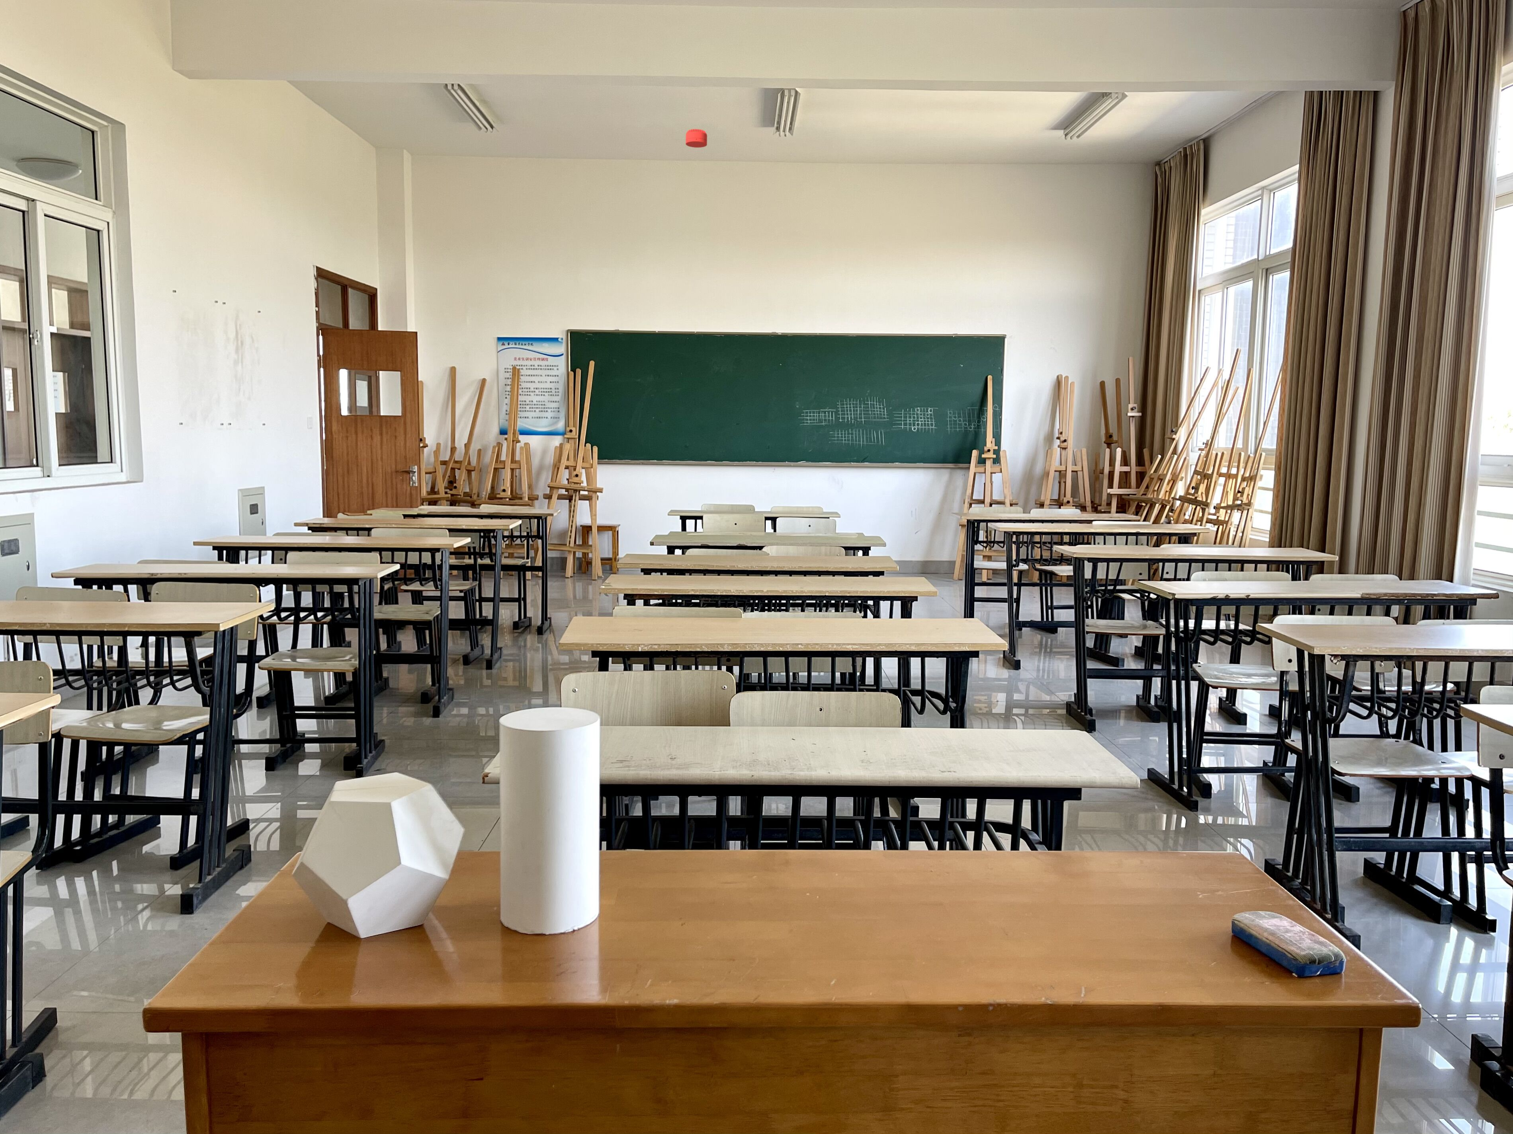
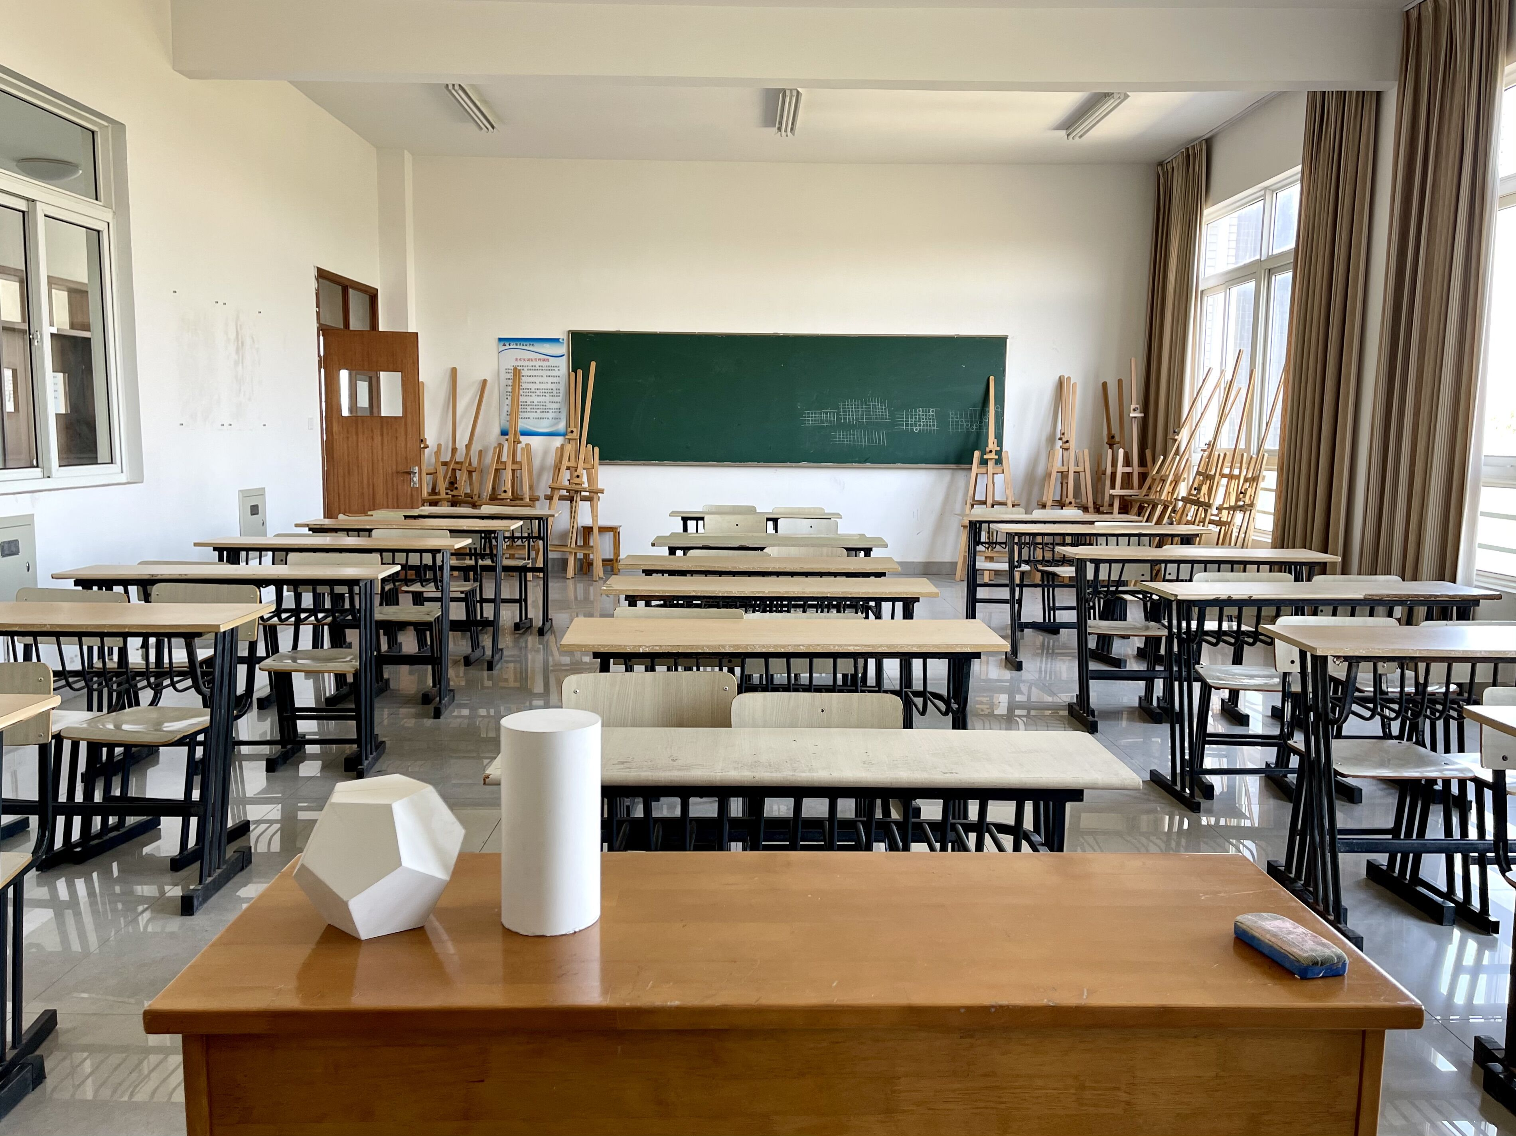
- smoke detector [685,129,708,148]
